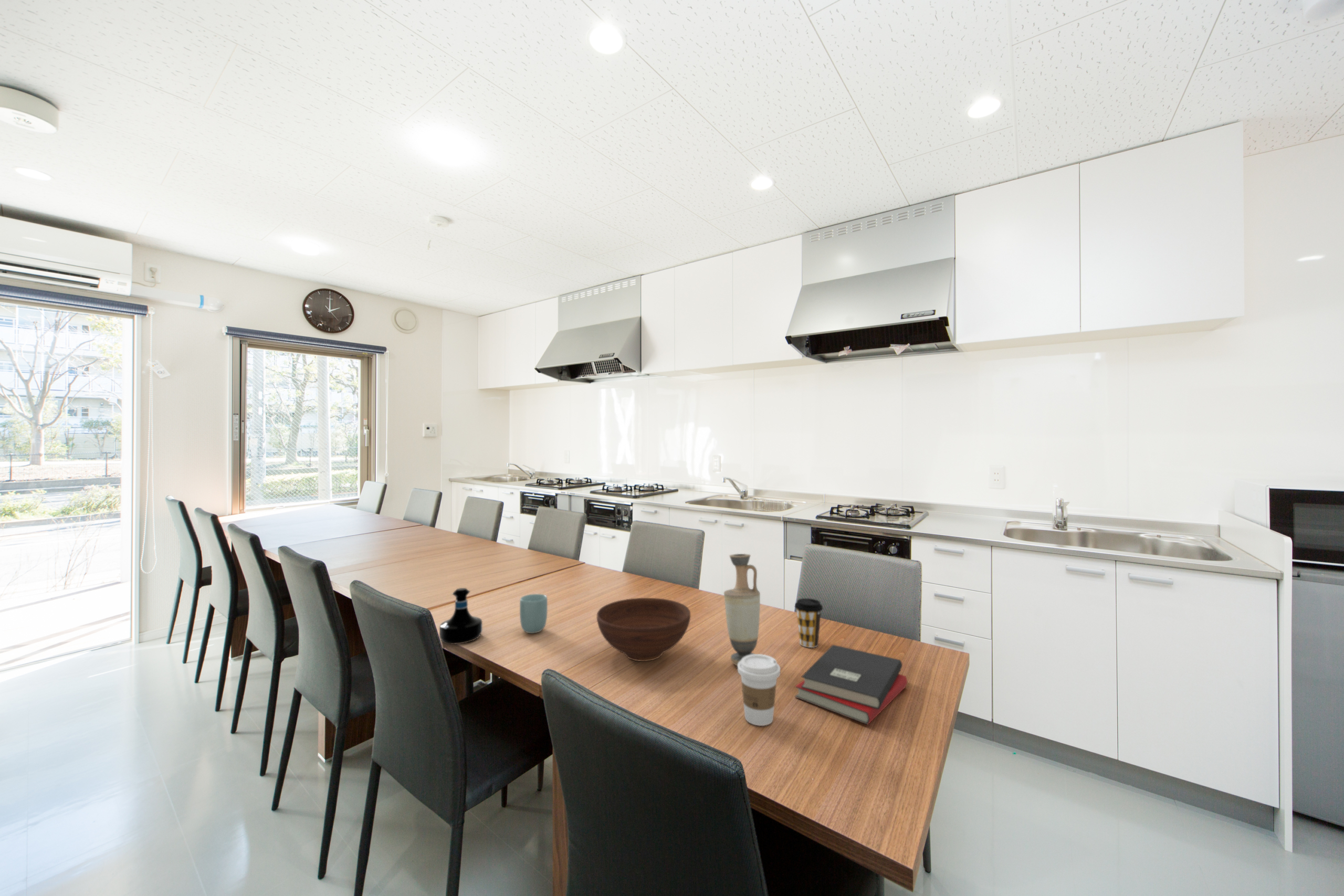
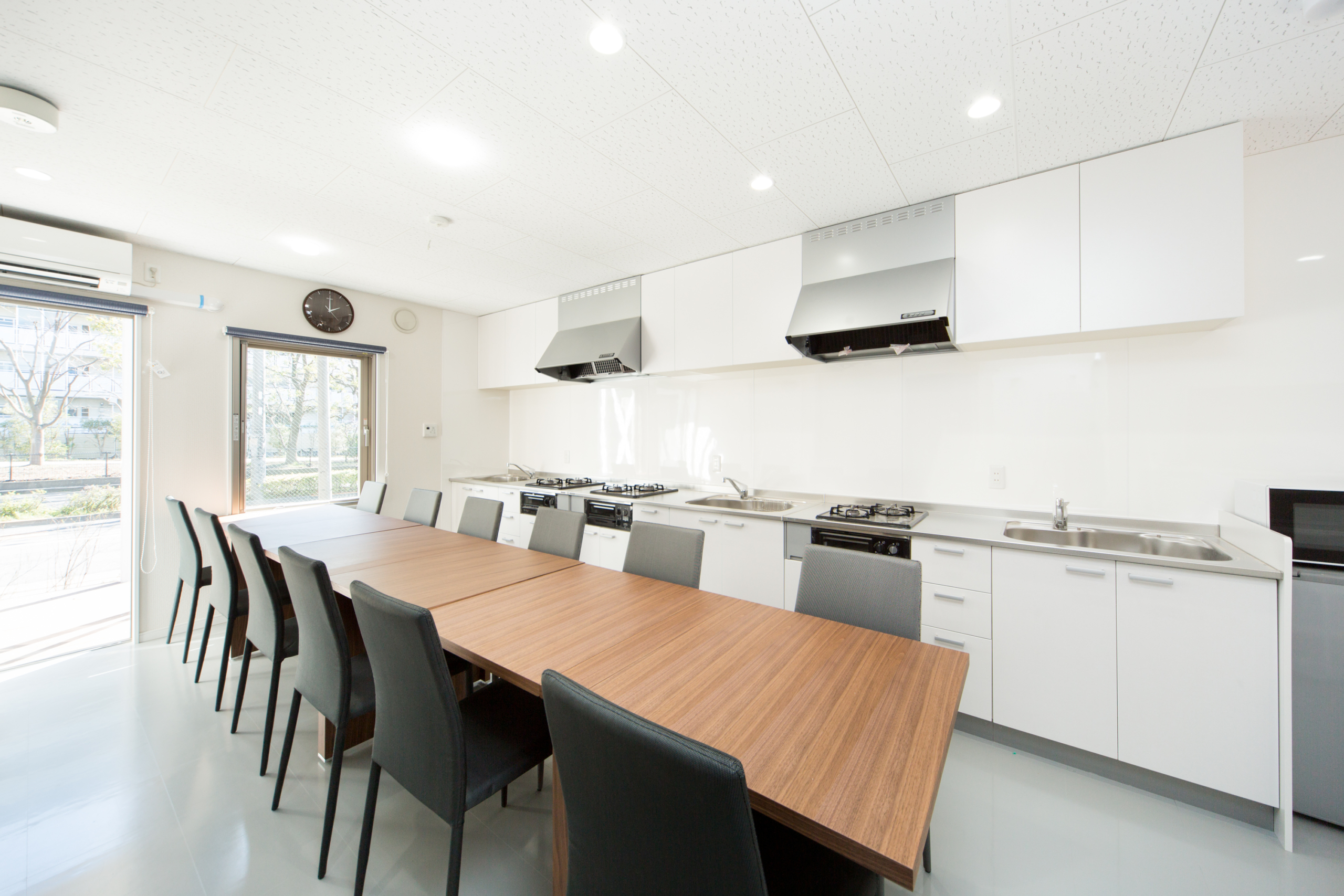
- vase [723,553,761,667]
- tequila bottle [439,587,483,645]
- coffee cup [737,653,781,726]
- hardback book [794,644,908,725]
- coffee cup [794,598,824,648]
- bowl [596,597,691,662]
- cup [519,594,548,634]
